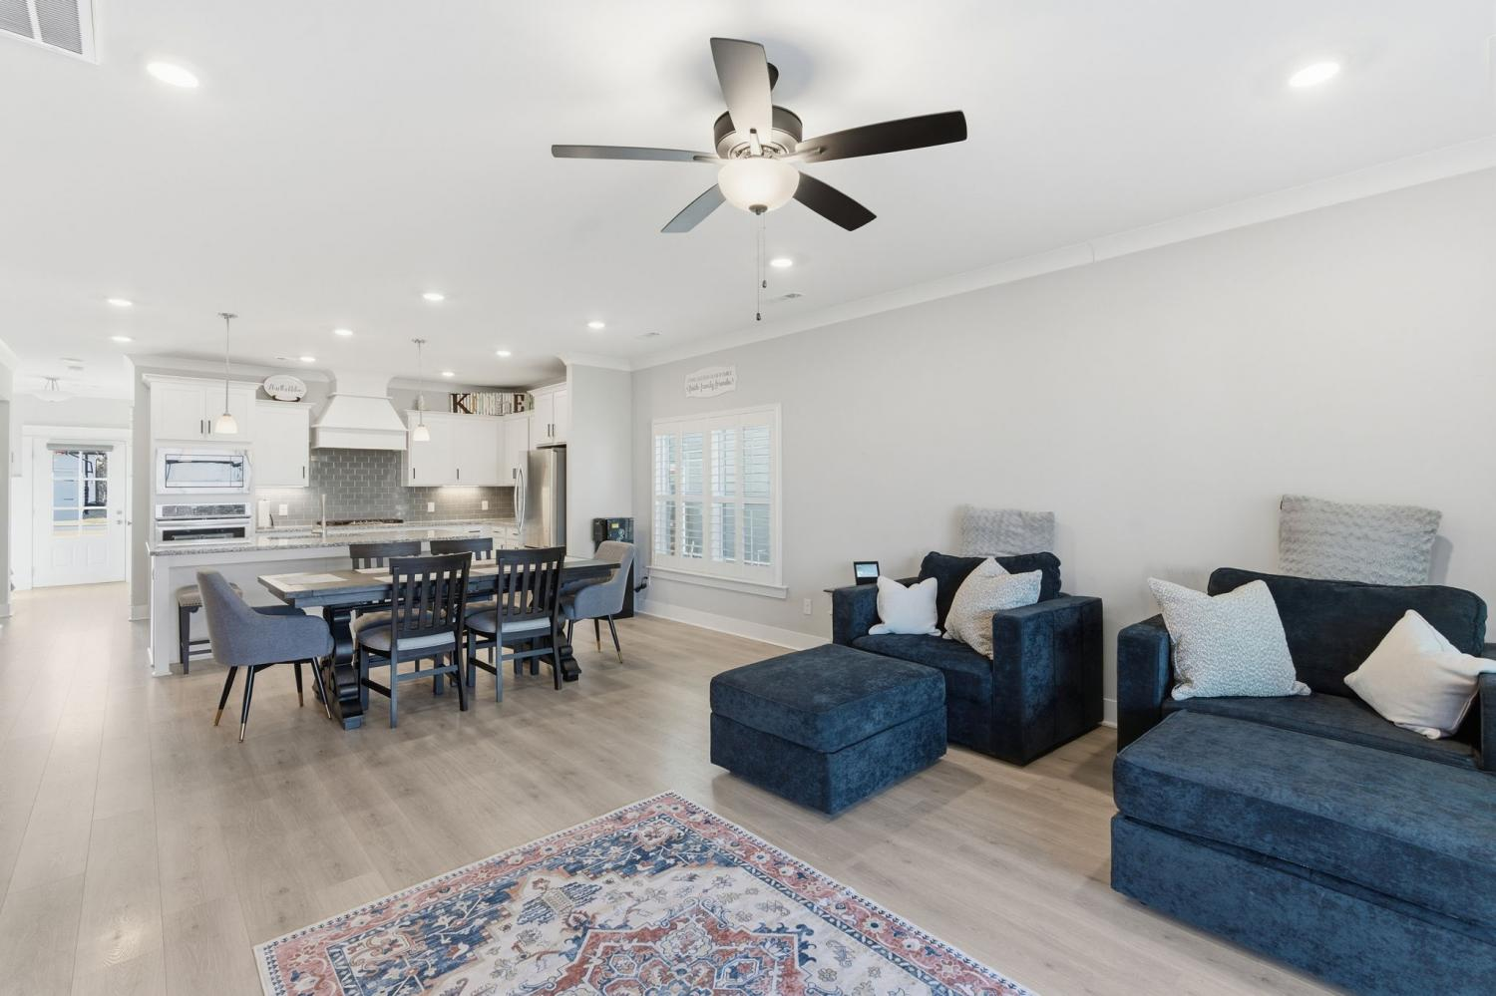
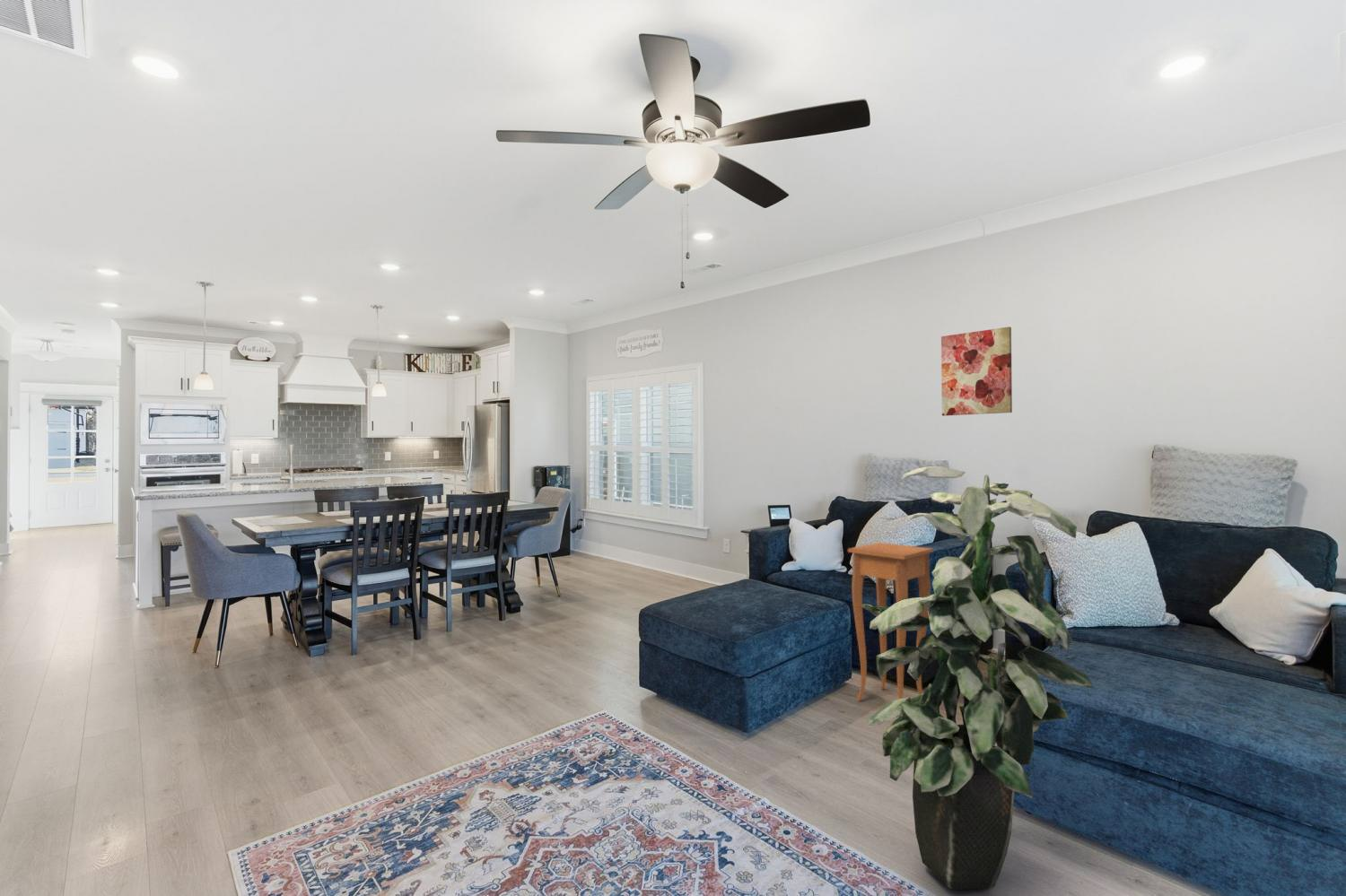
+ wall art [940,326,1013,417]
+ indoor plant [861,465,1094,891]
+ side table [847,542,934,702]
